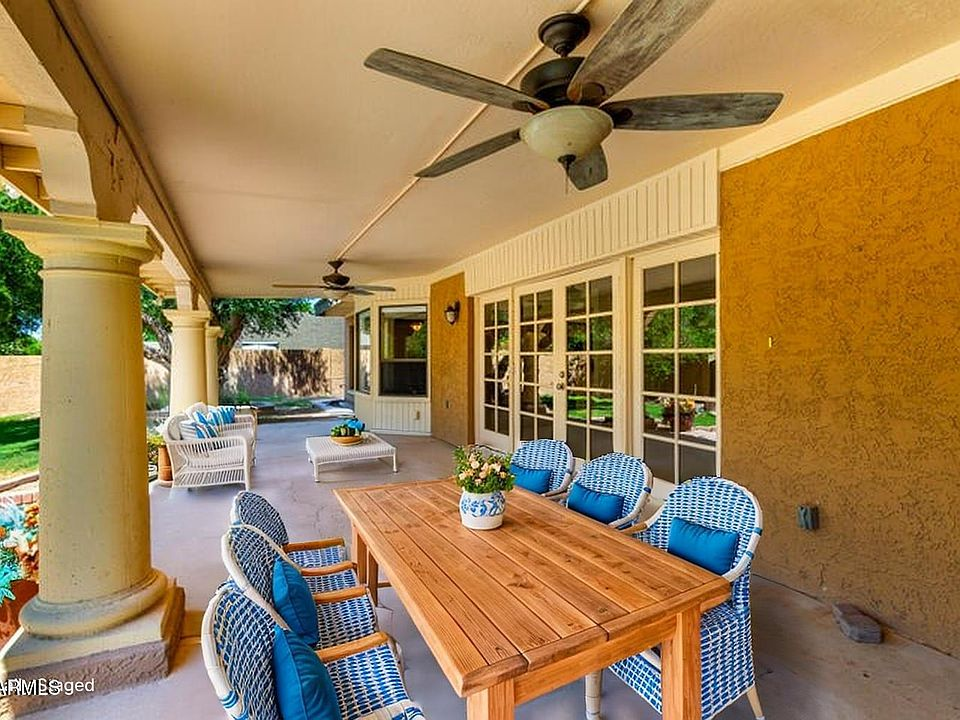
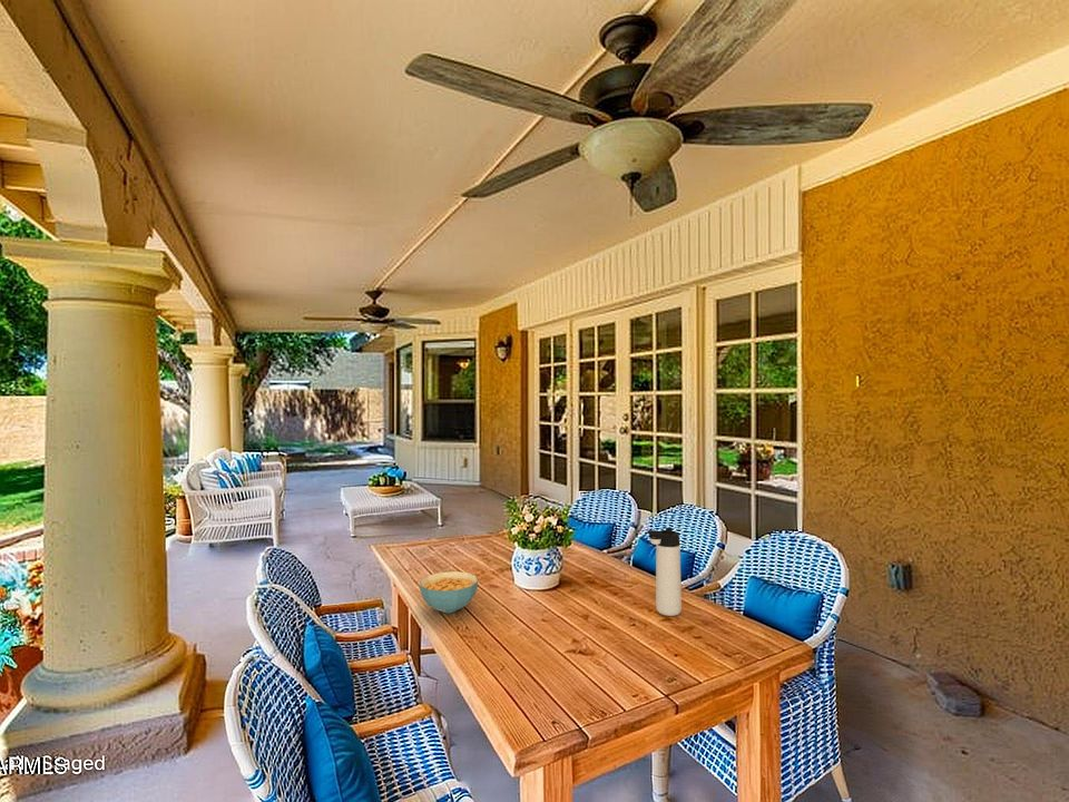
+ cereal bowl [419,570,479,614]
+ thermos bottle [646,527,683,617]
